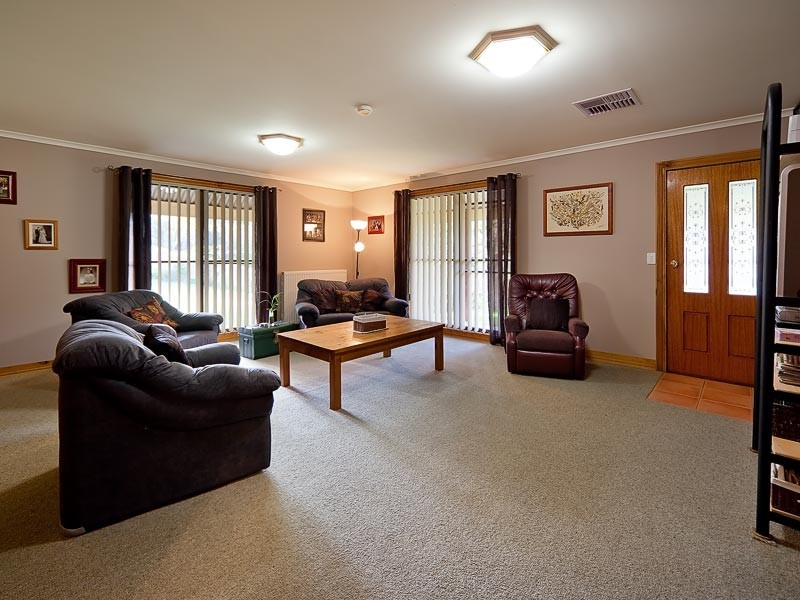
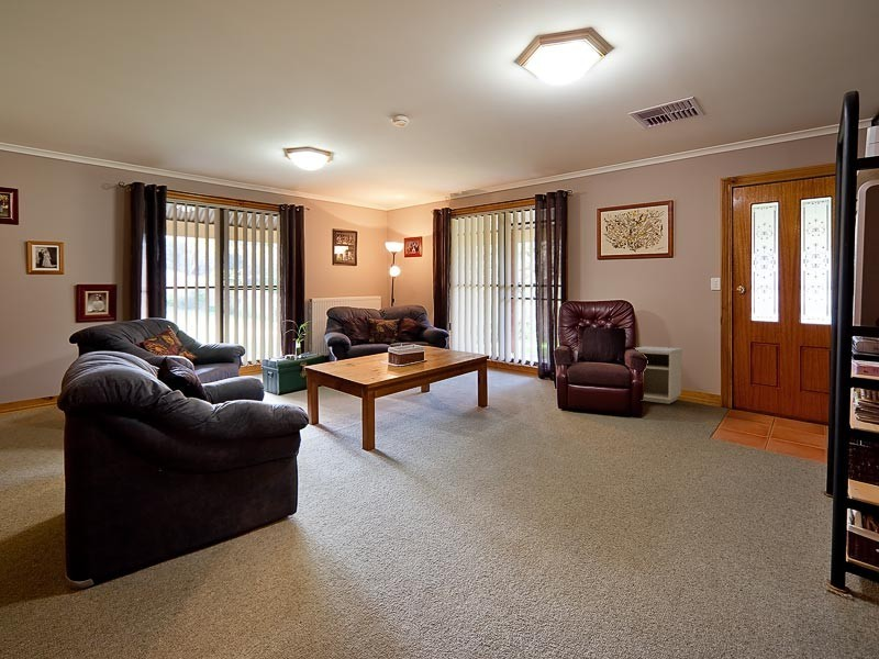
+ nightstand [634,345,683,404]
